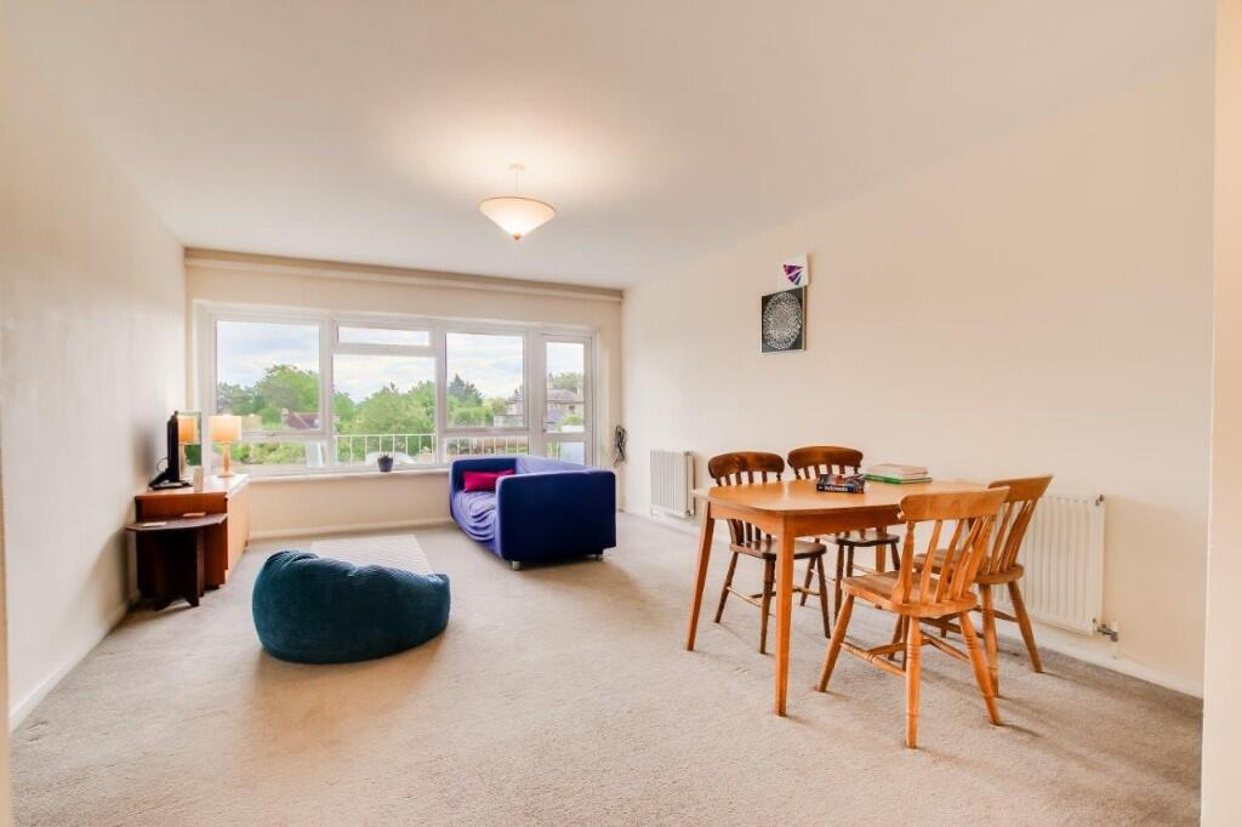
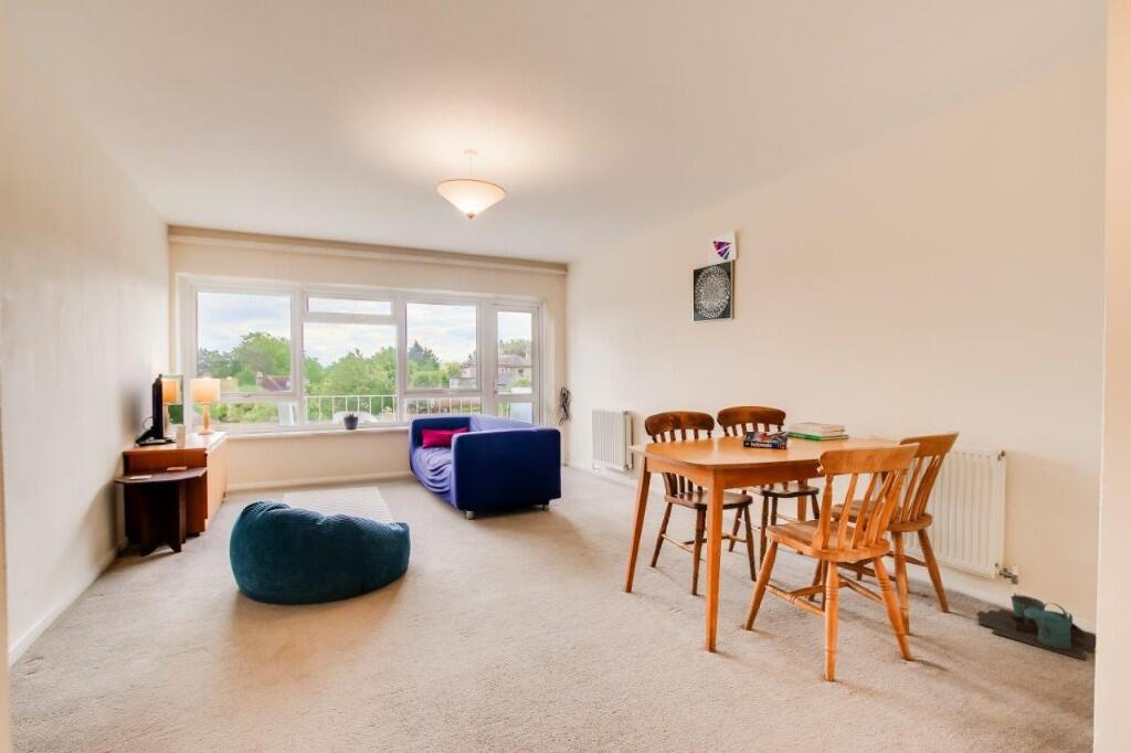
+ watering can [976,592,1097,661]
